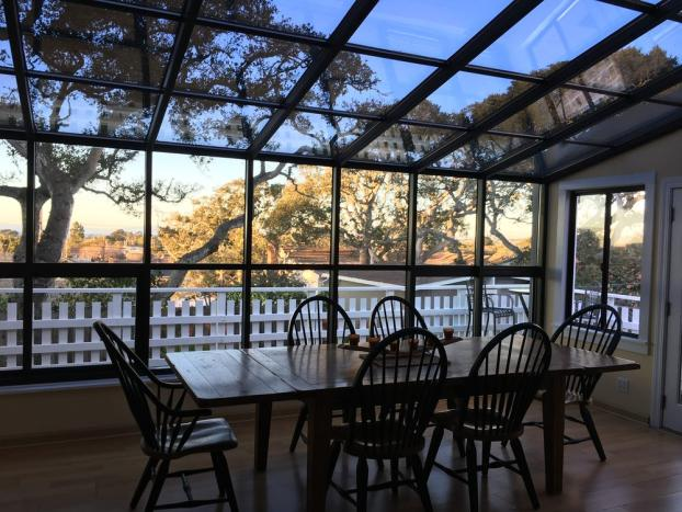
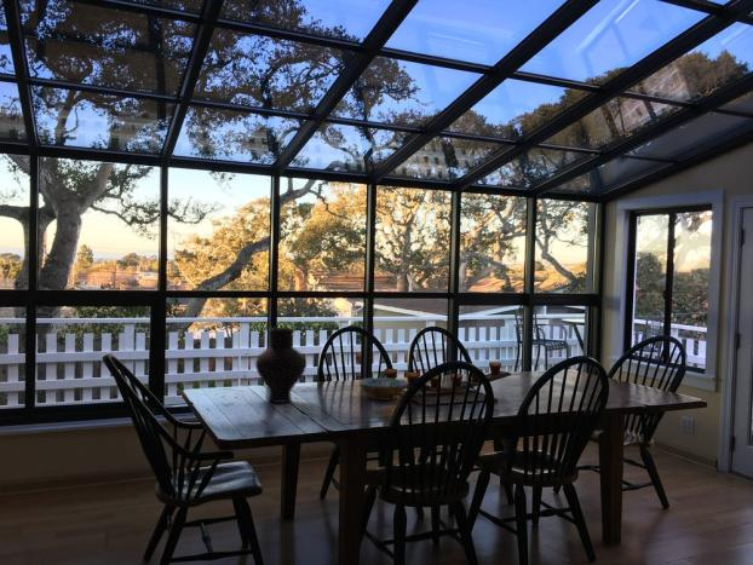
+ bowl [357,376,409,402]
+ vase [254,327,307,404]
